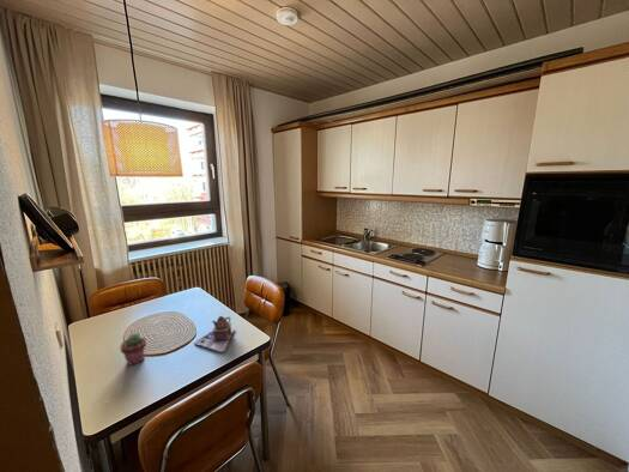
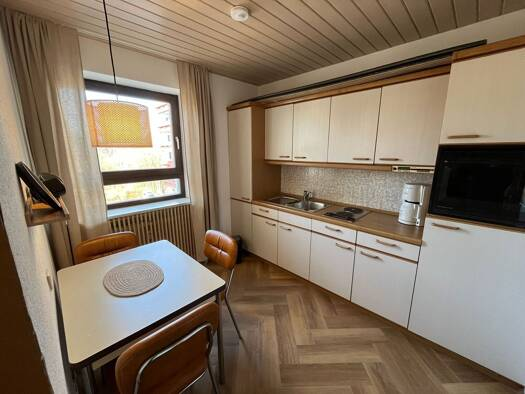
- teapot [193,315,236,353]
- potted succulent [119,332,147,367]
